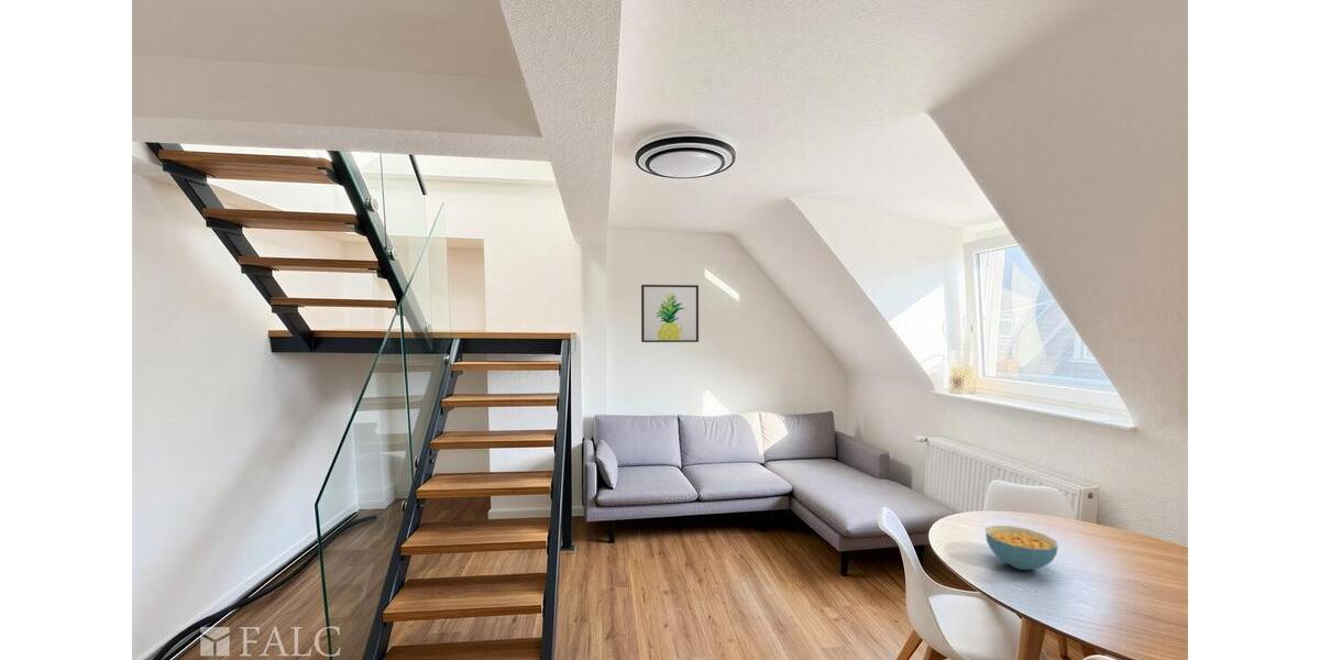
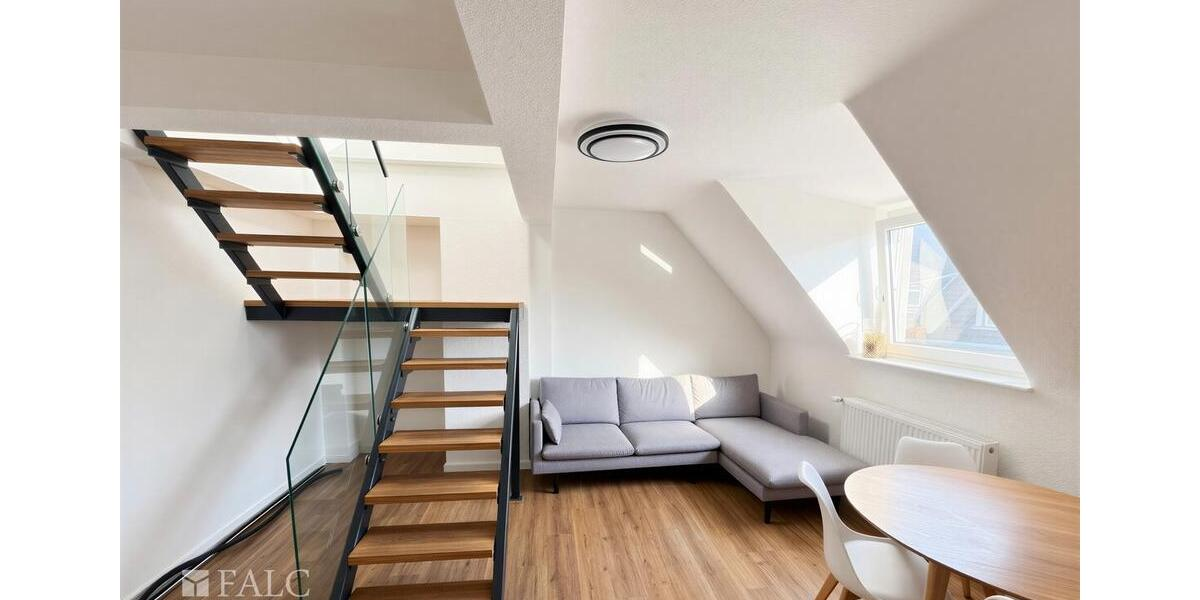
- wall art [640,284,700,343]
- cereal bowl [985,525,1059,571]
